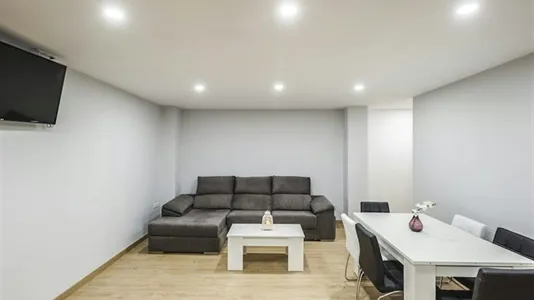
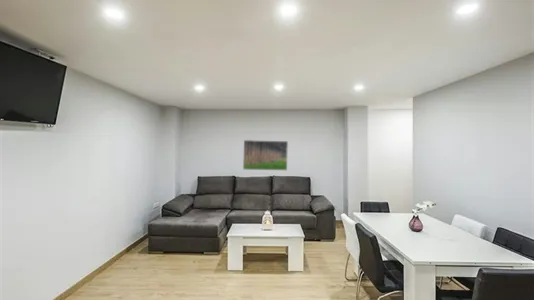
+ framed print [242,139,289,171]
